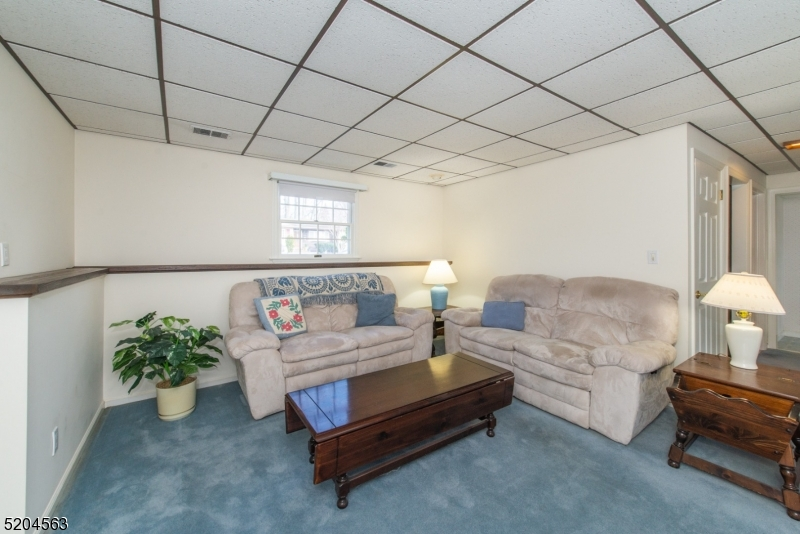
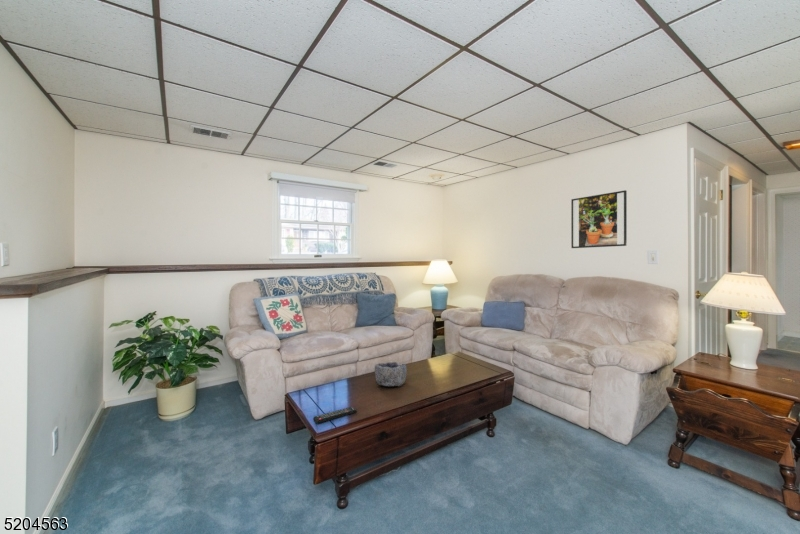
+ remote control [312,406,358,424]
+ bowl [374,361,408,388]
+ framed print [570,189,628,249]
